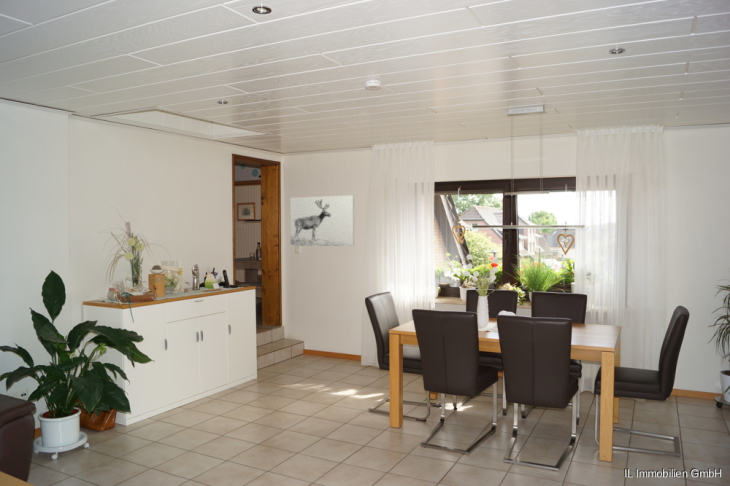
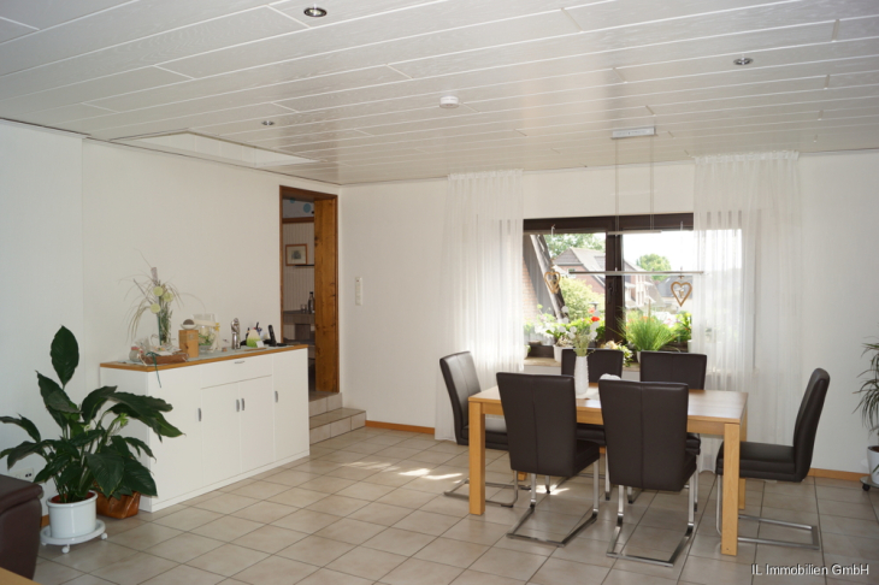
- wall art [289,194,355,247]
